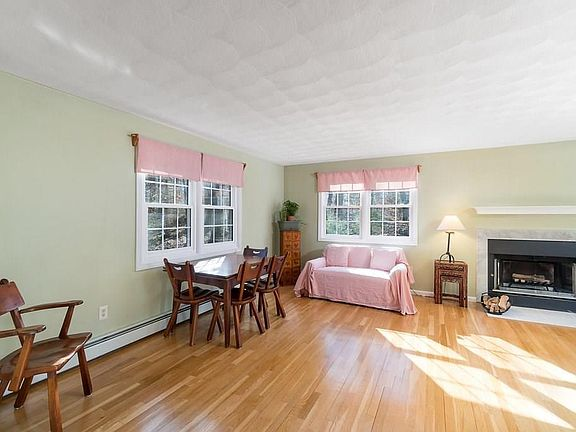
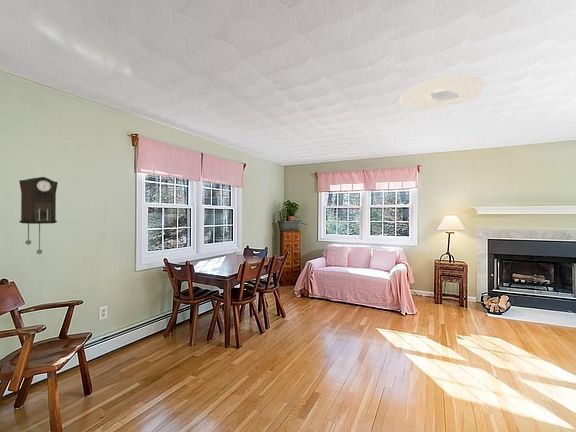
+ pendulum clock [18,176,59,255]
+ ceiling light [398,75,486,110]
